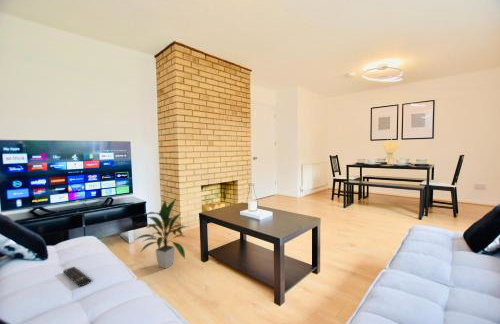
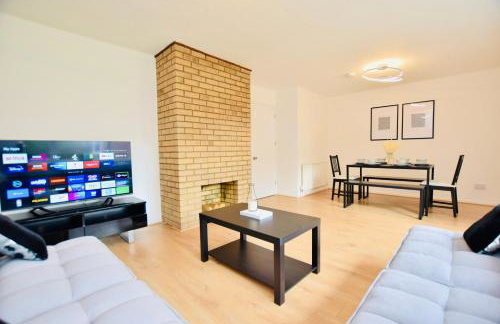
- indoor plant [134,198,189,269]
- remote control [62,266,92,287]
